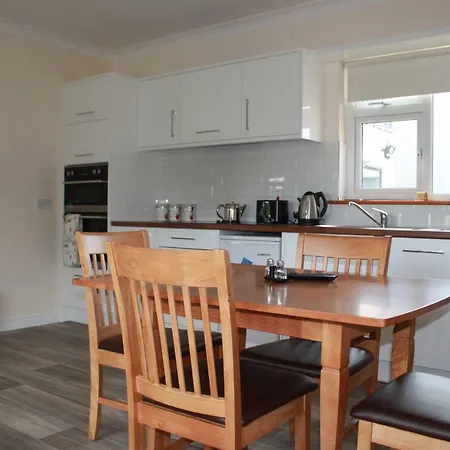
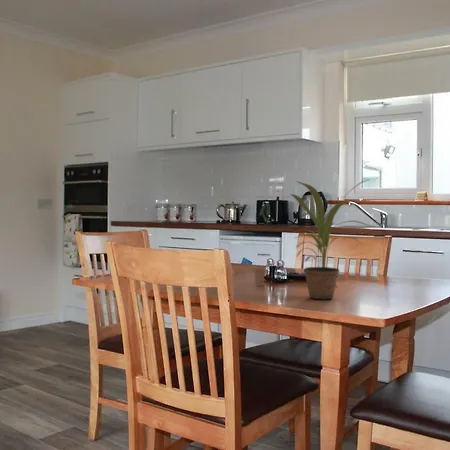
+ potted plant [289,179,375,300]
